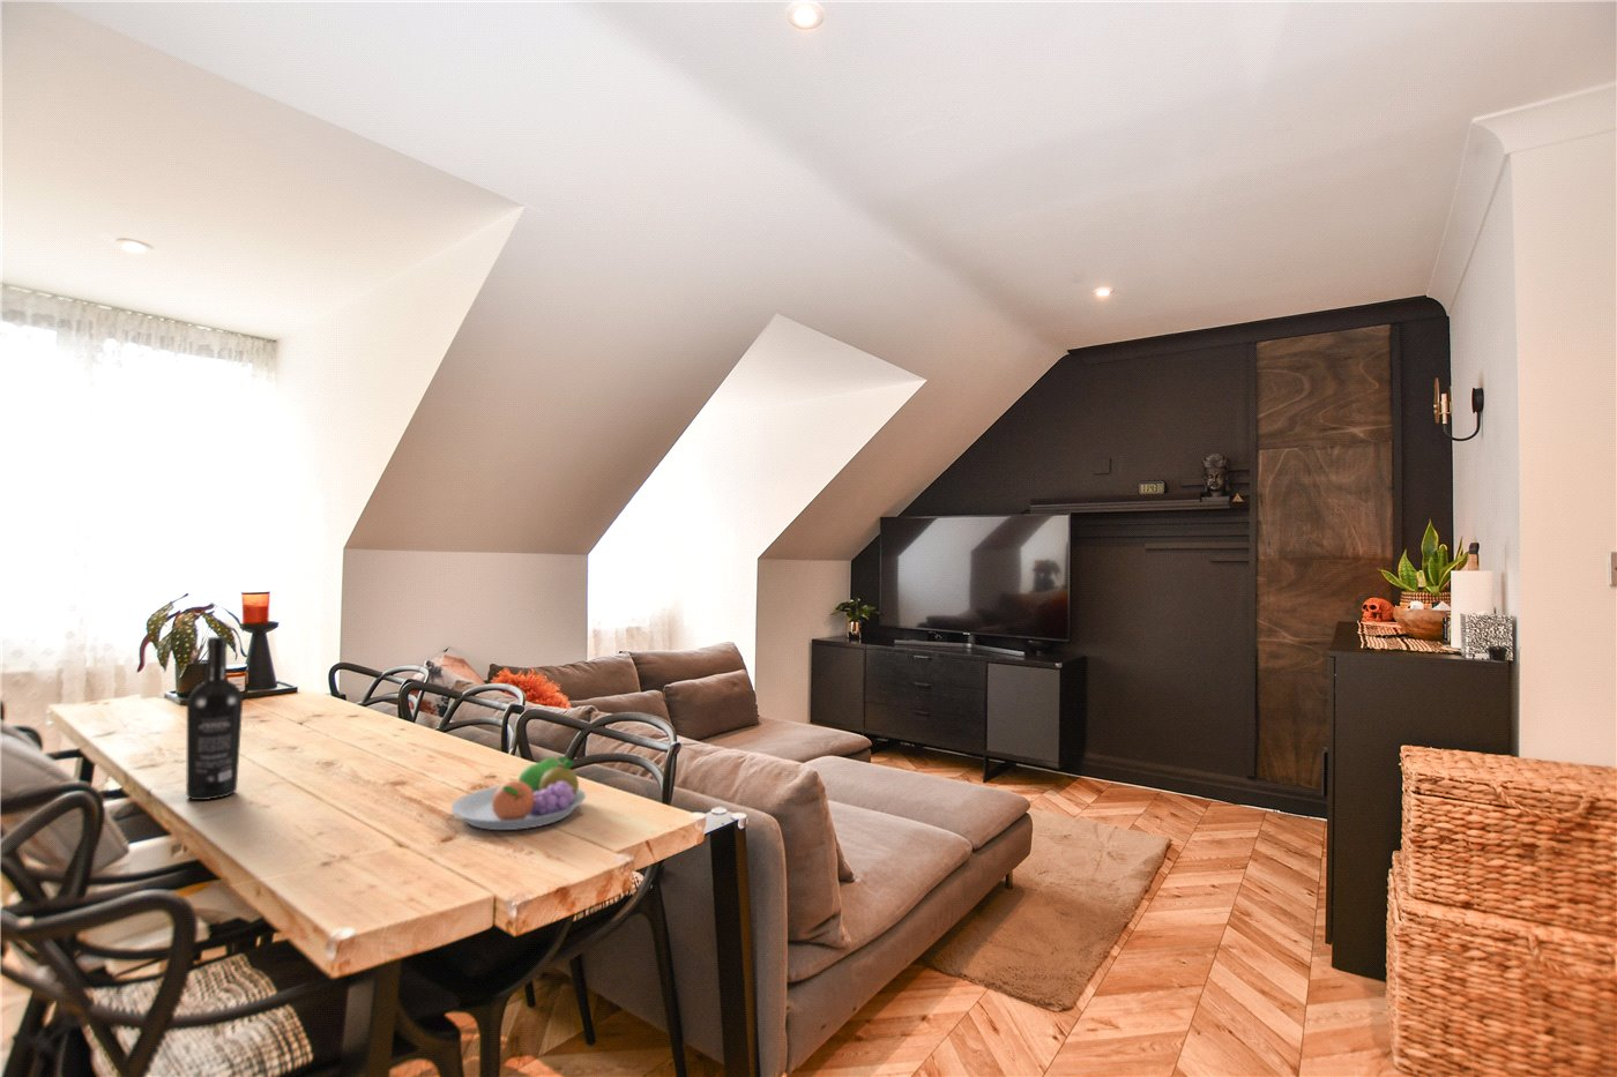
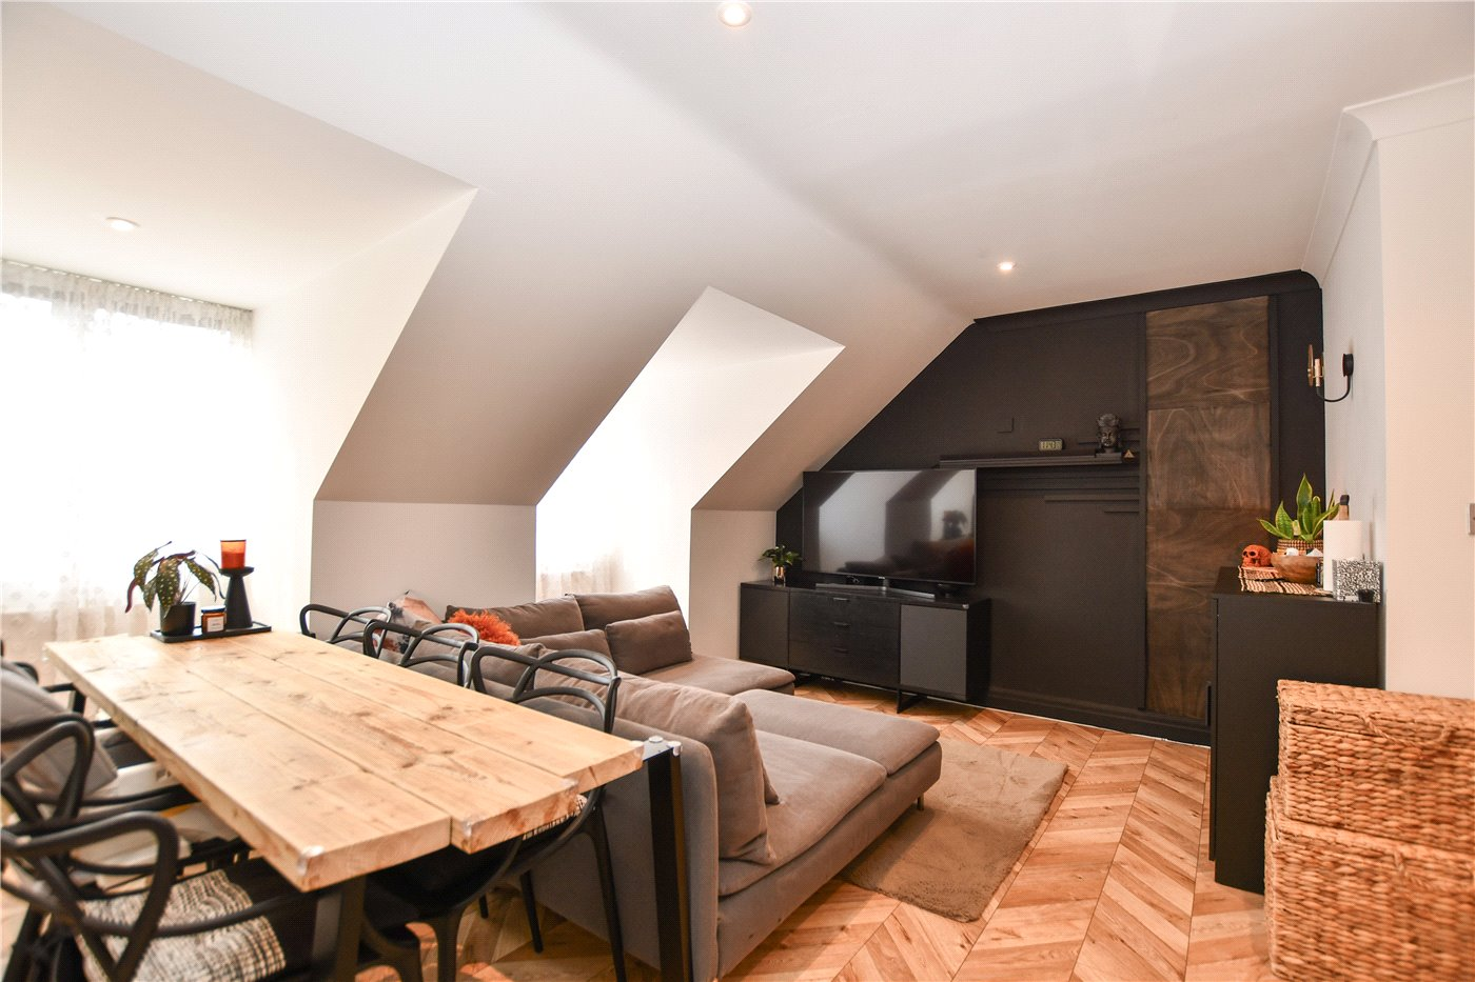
- fruit bowl [451,755,587,831]
- wine bottle [185,635,244,801]
